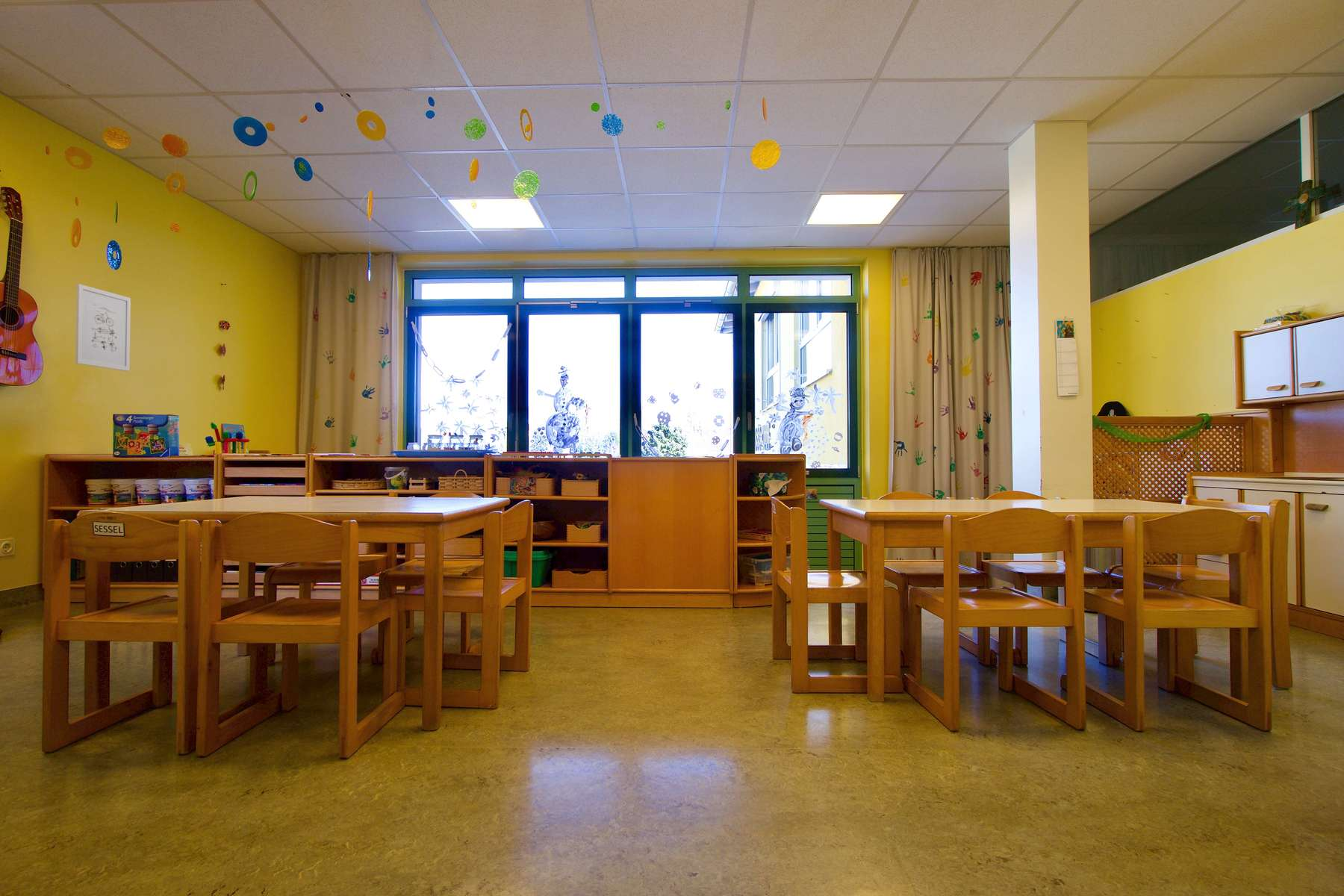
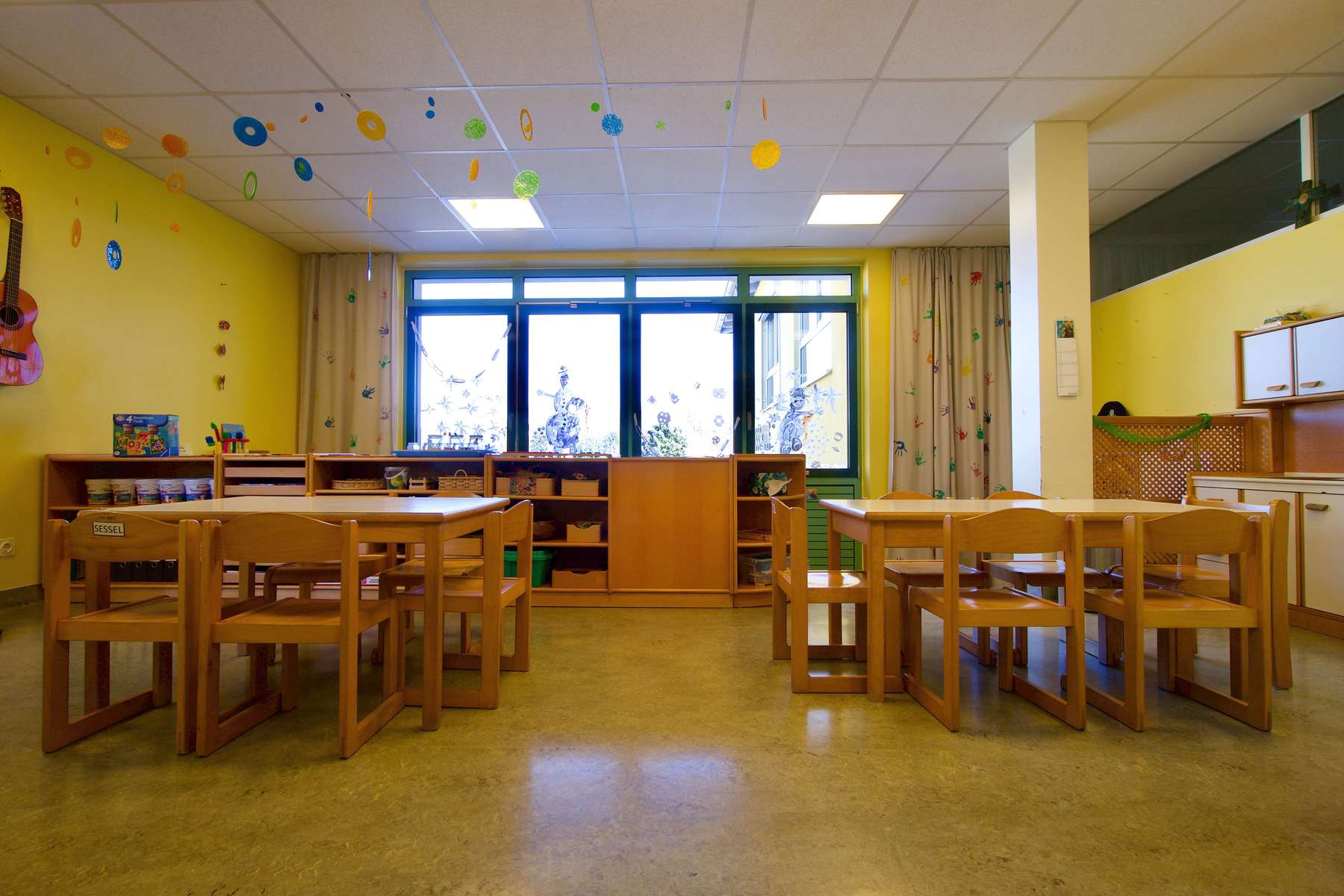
- wall art [75,283,131,372]
